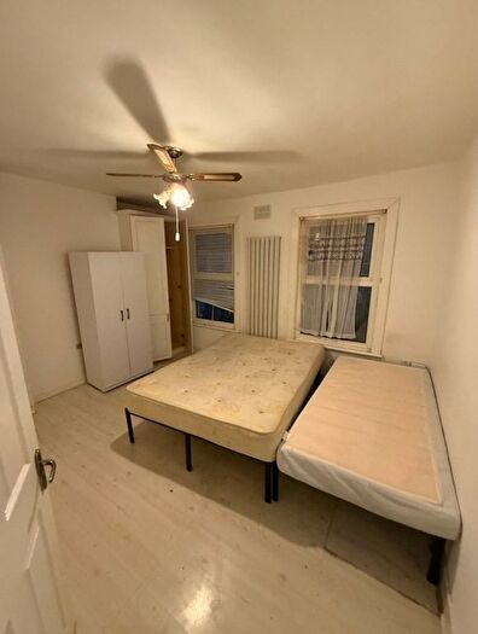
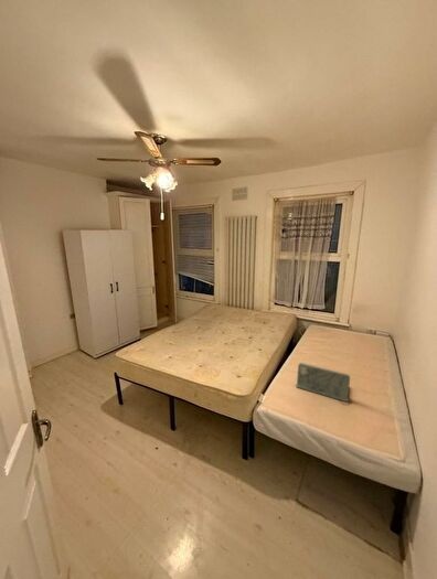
+ laptop [295,362,353,406]
